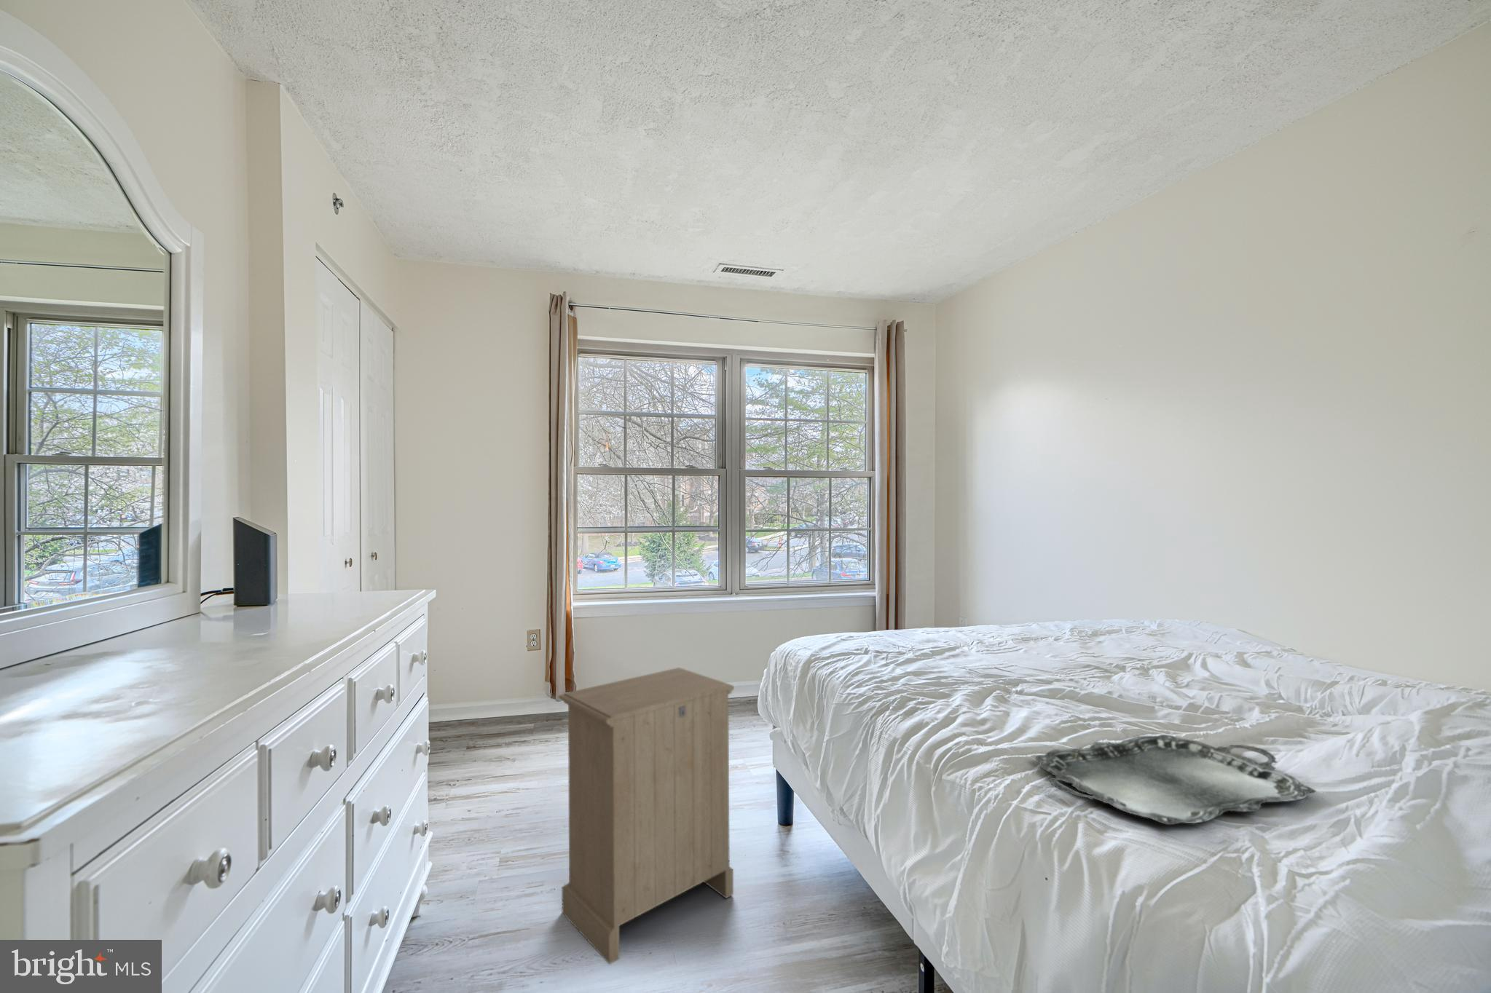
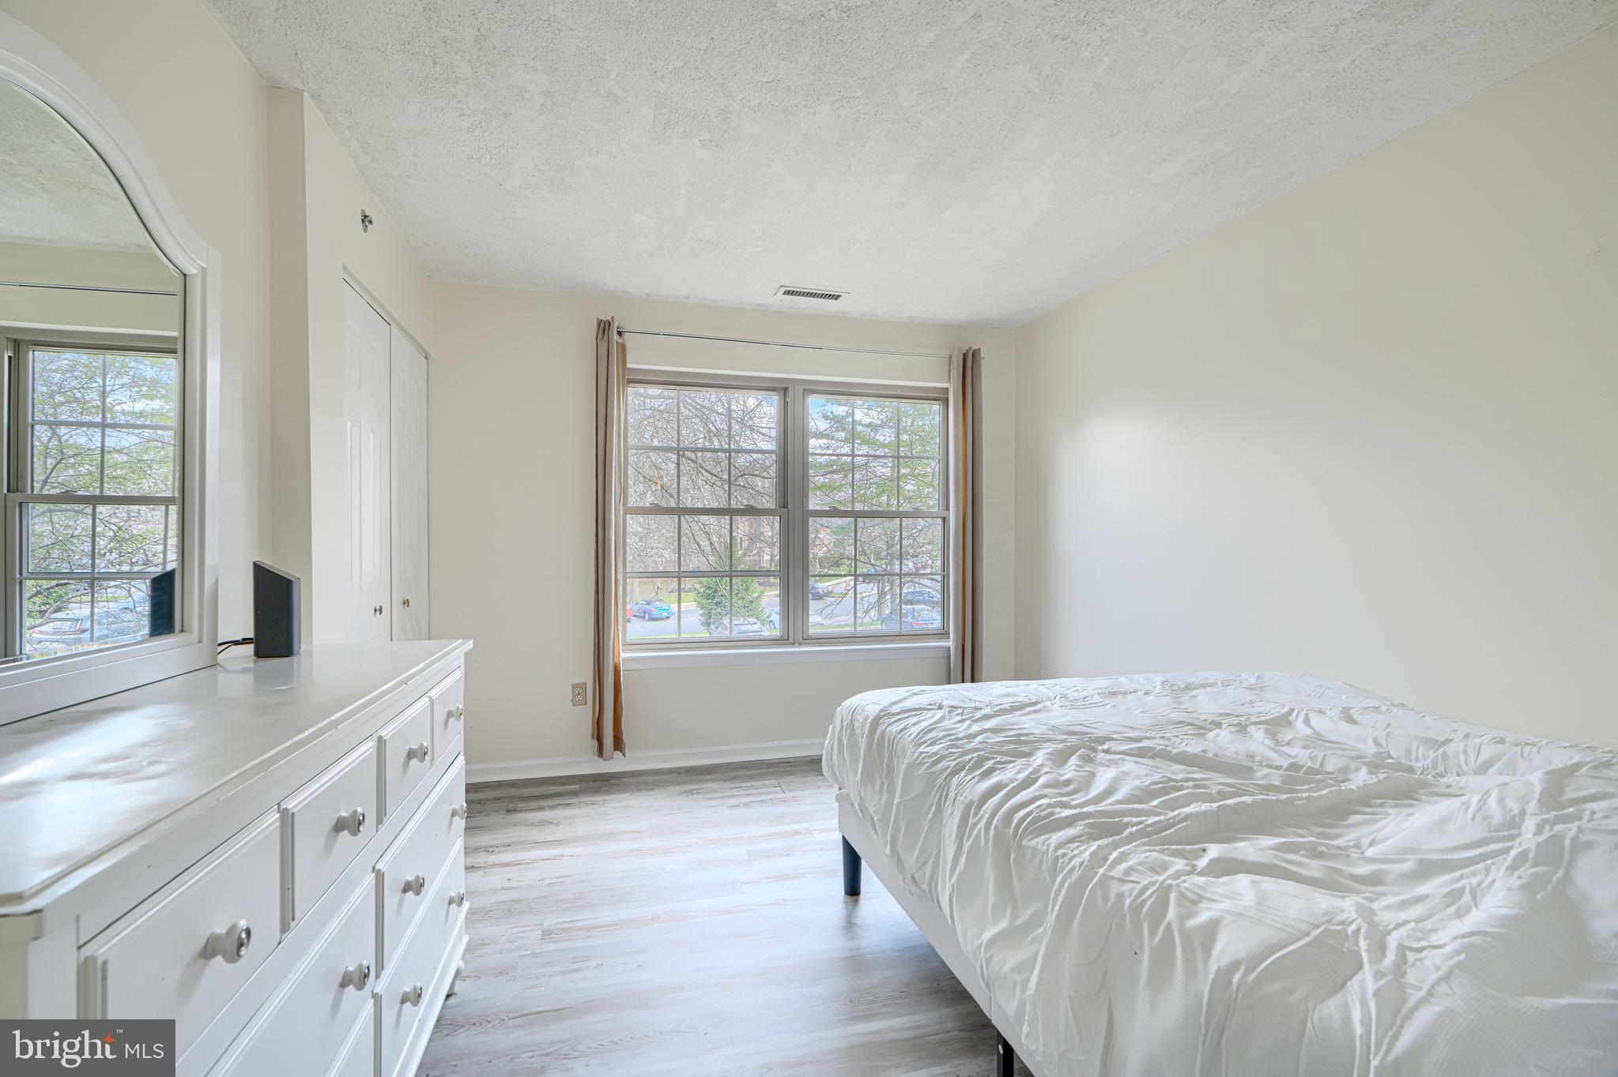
- cabinet [558,667,735,965]
- serving tray [1033,734,1317,826]
